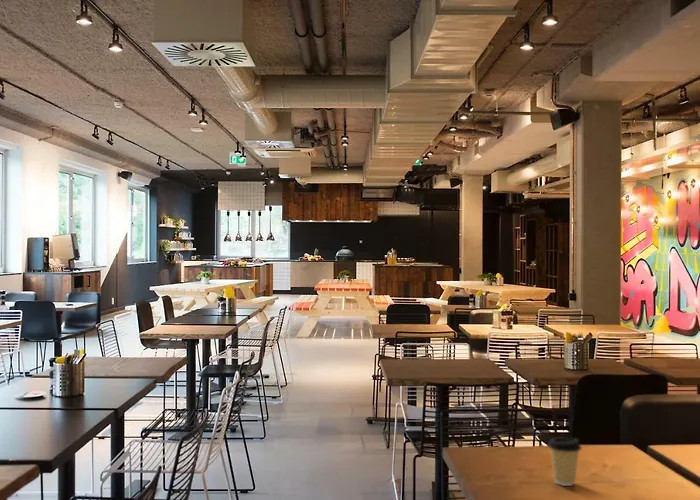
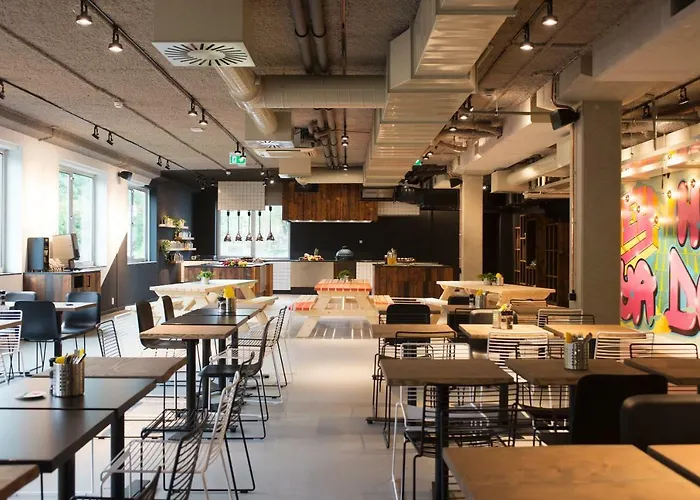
- coffee cup [547,437,583,487]
